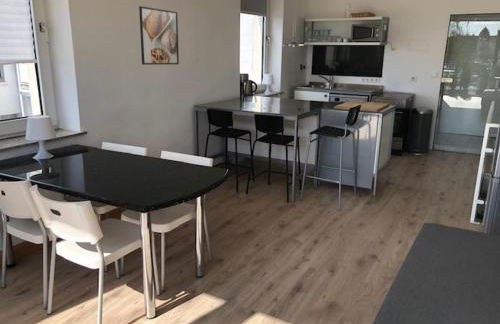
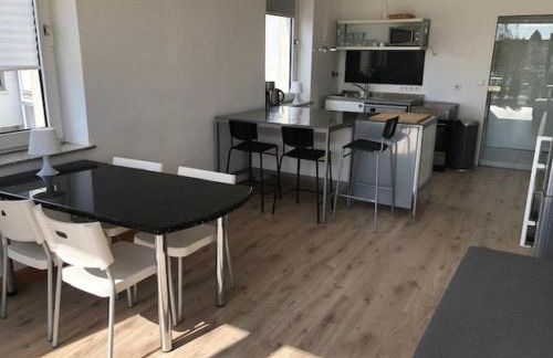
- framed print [138,5,180,66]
